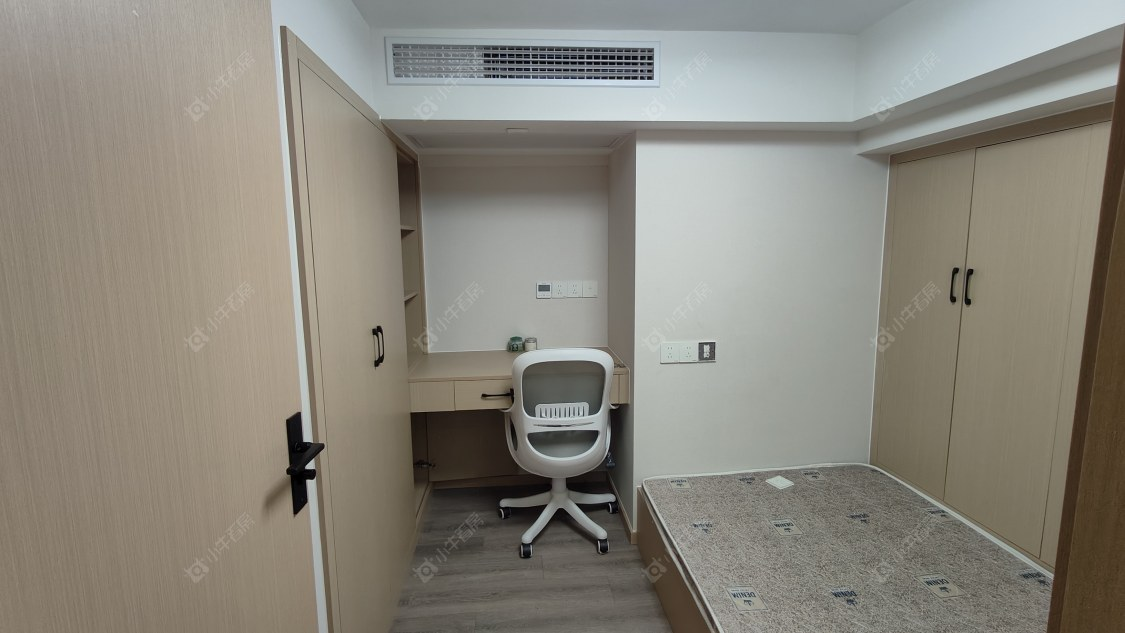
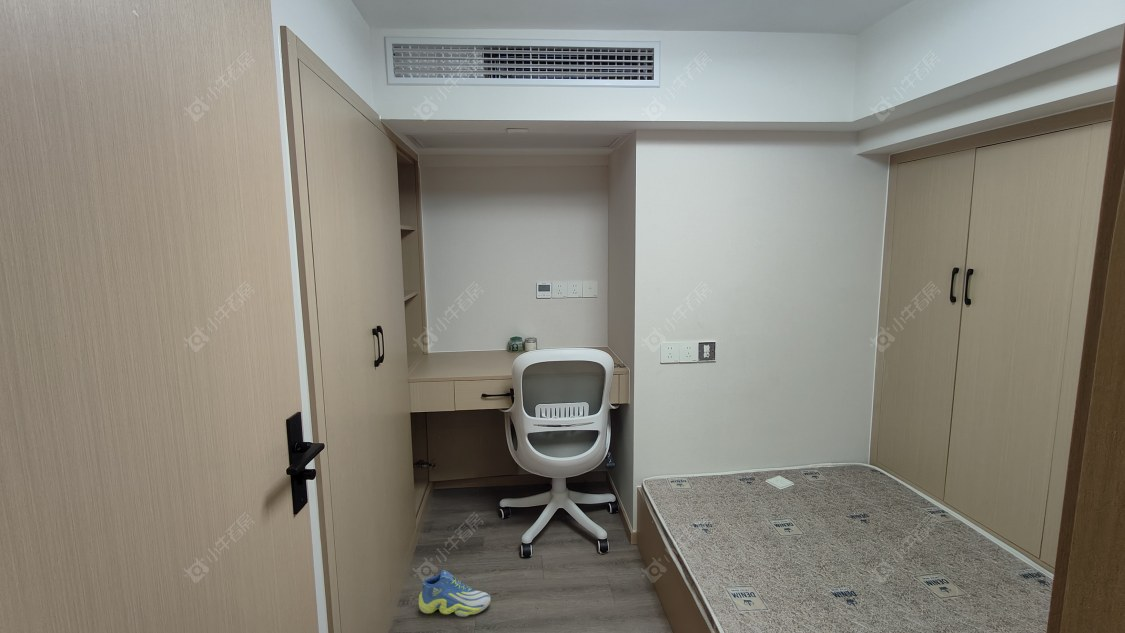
+ sneaker [418,569,492,617]
